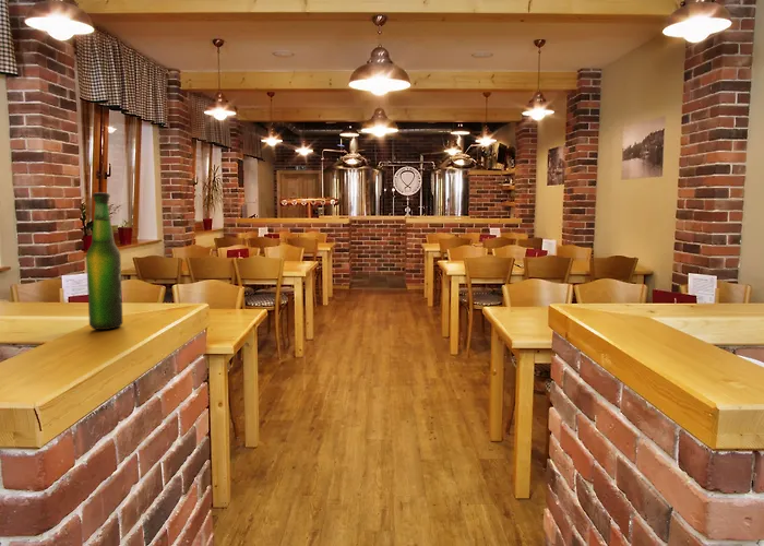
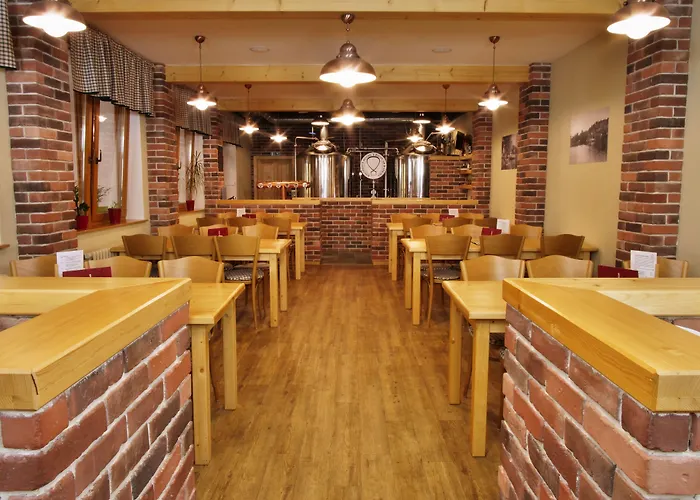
- beer bottle [85,191,124,331]
